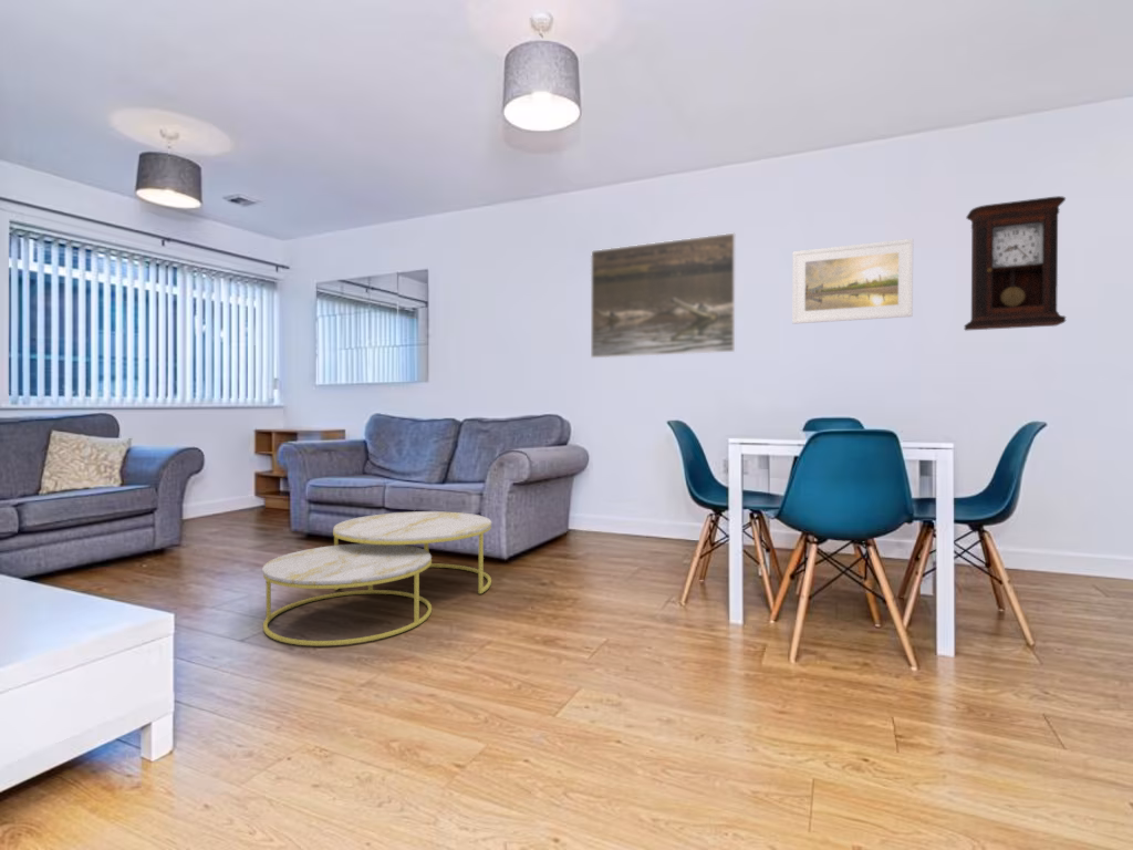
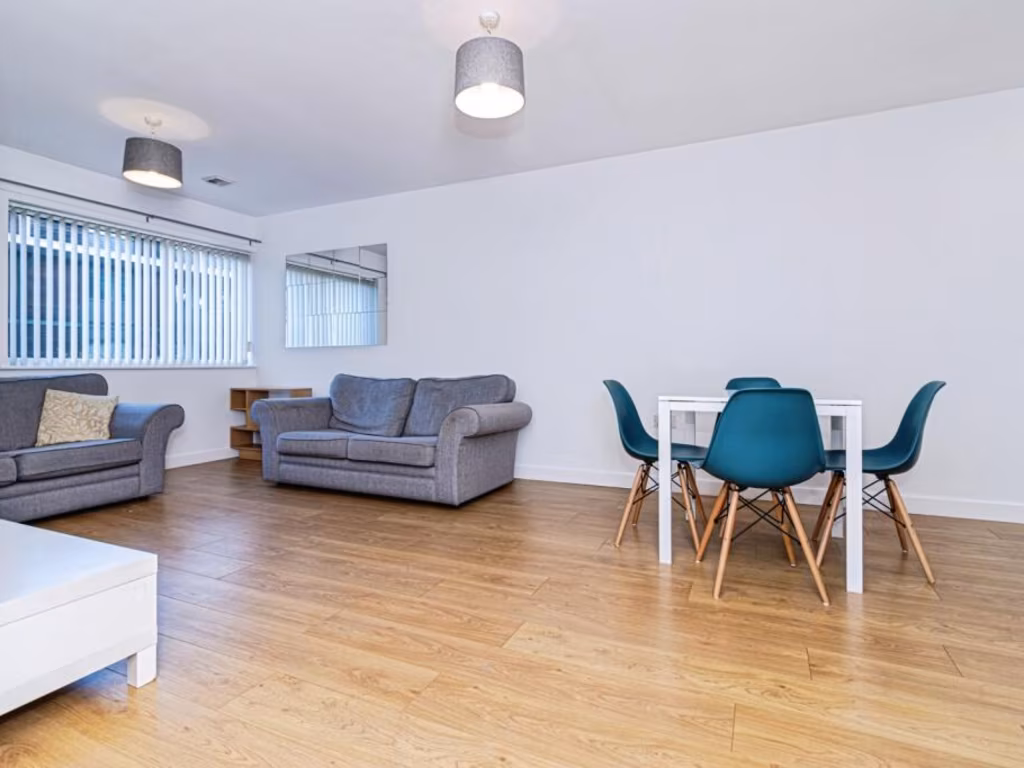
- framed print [791,238,914,325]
- pendulum clock [963,195,1067,332]
- coffee table [261,510,492,646]
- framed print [590,232,736,359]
